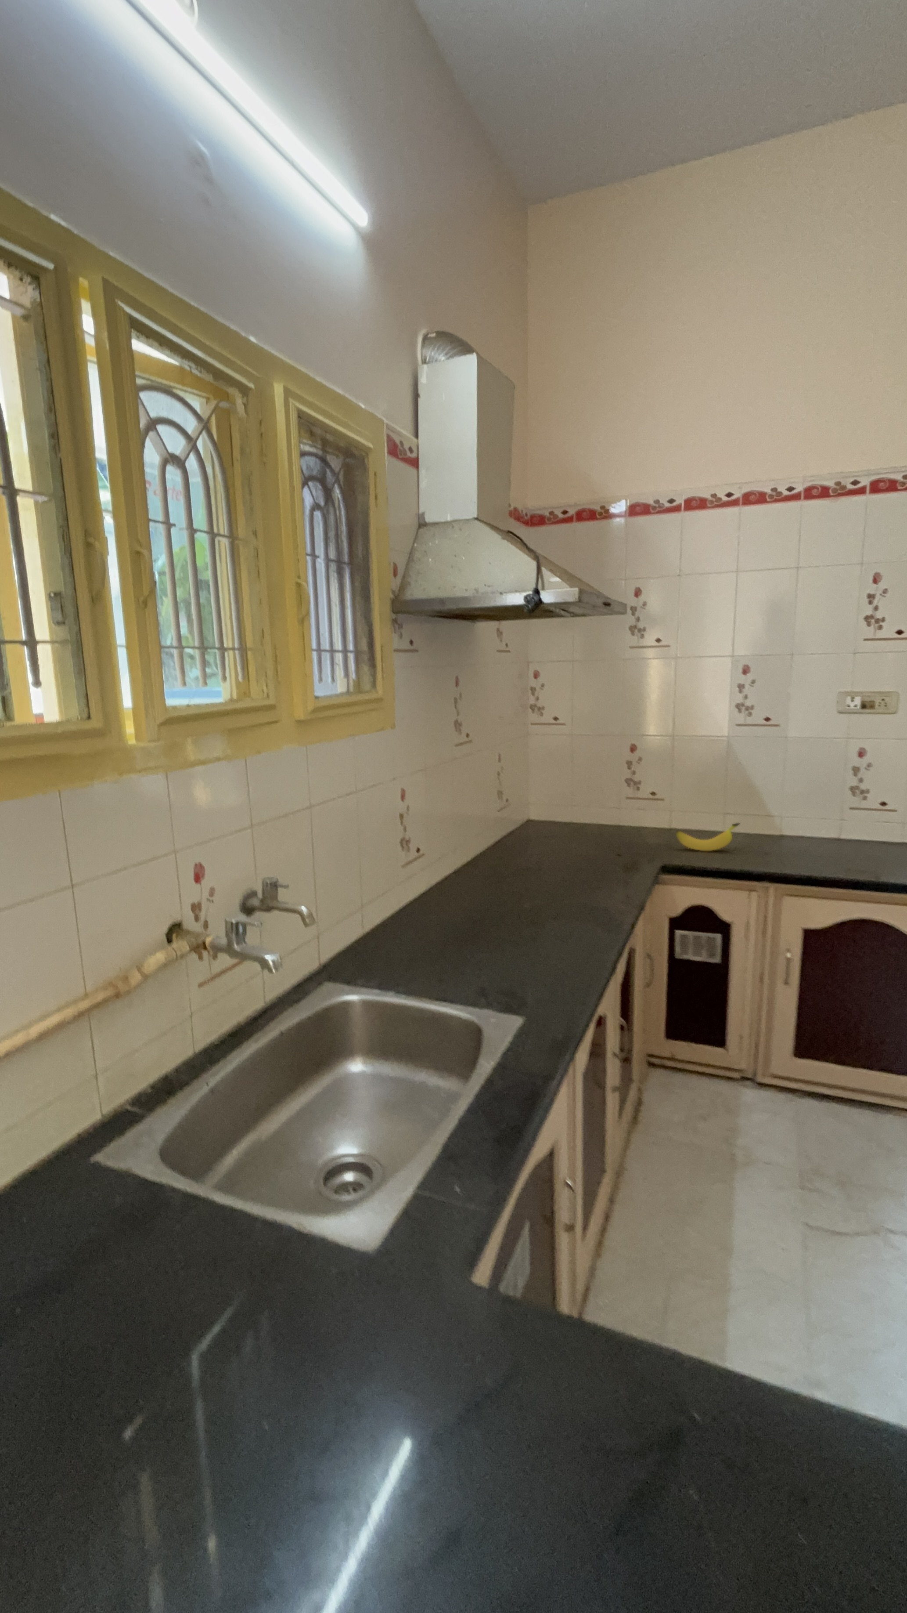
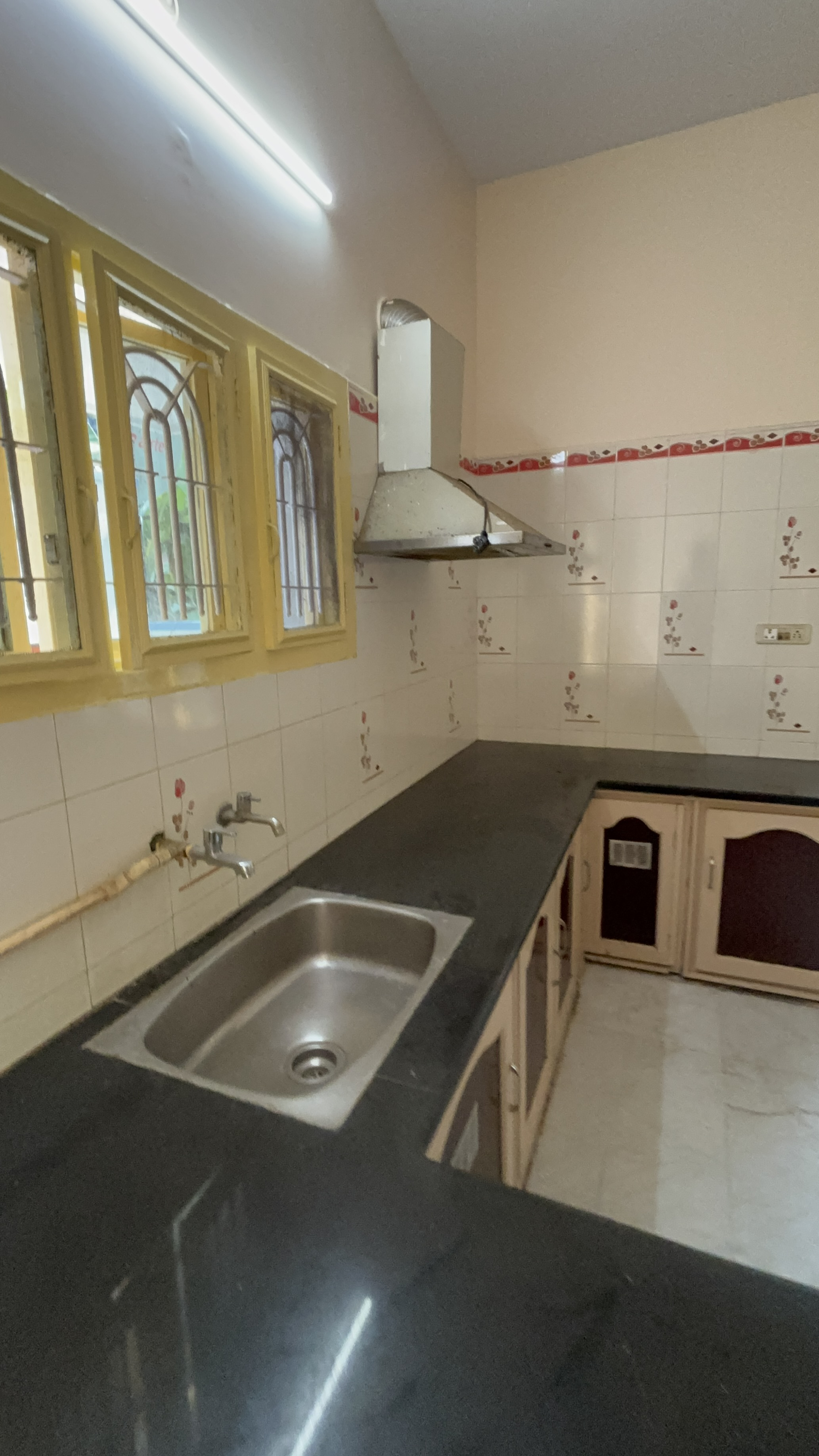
- banana [676,822,741,851]
